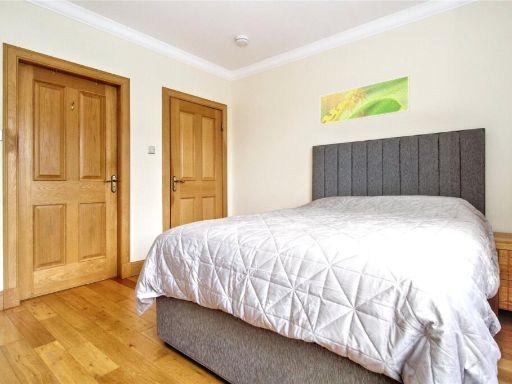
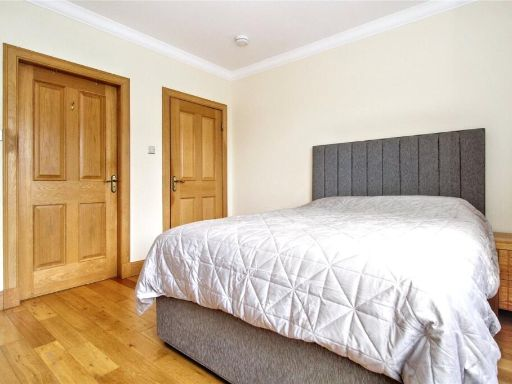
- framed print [319,74,411,126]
